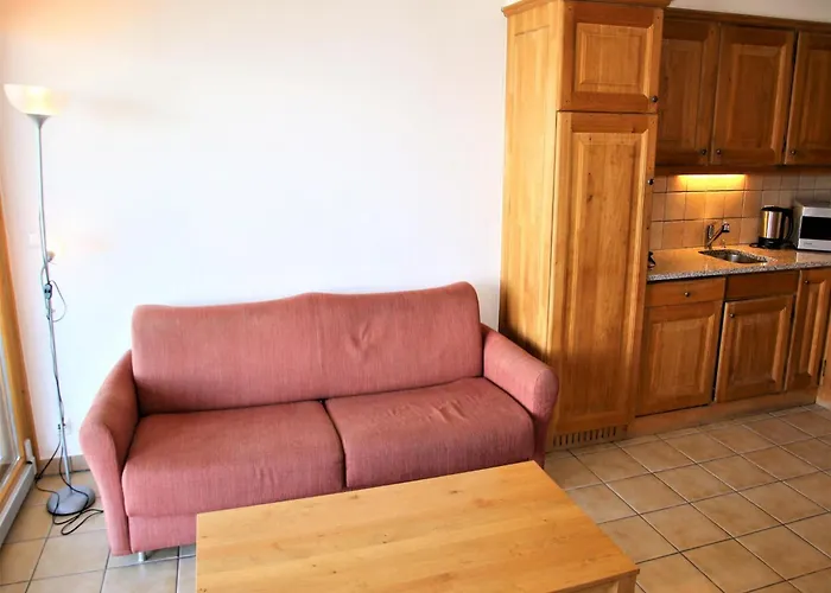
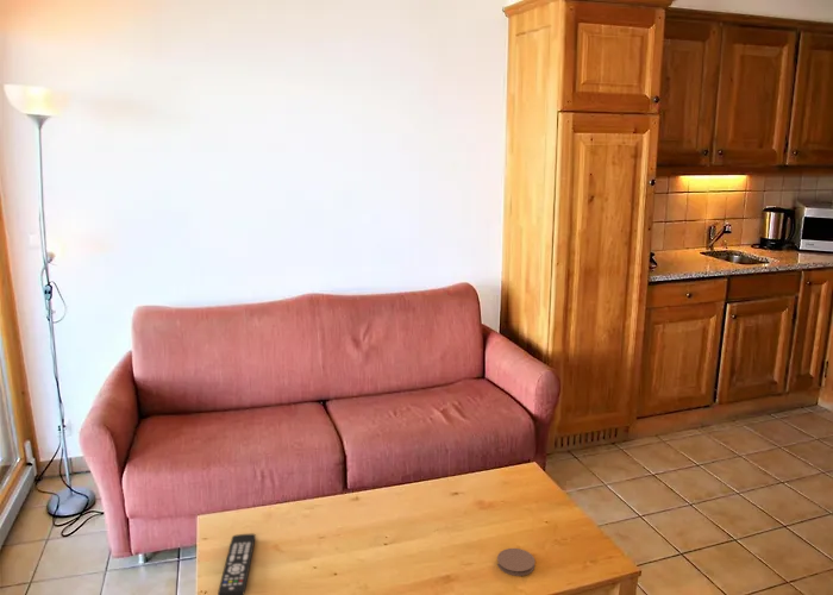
+ remote control [217,533,257,595]
+ coaster [496,547,536,577]
